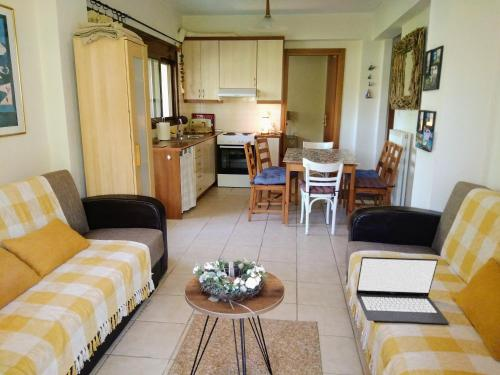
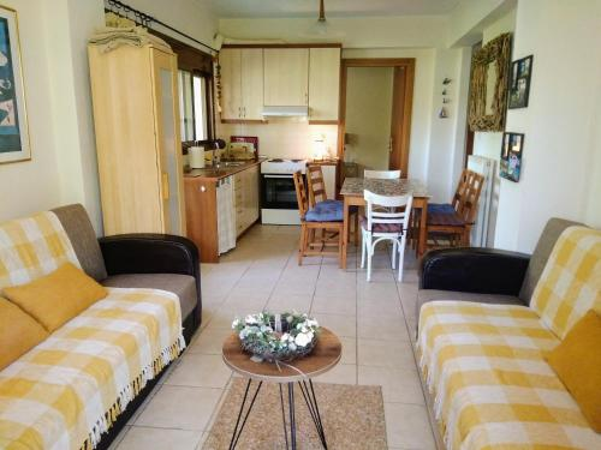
- laptop [355,256,450,325]
